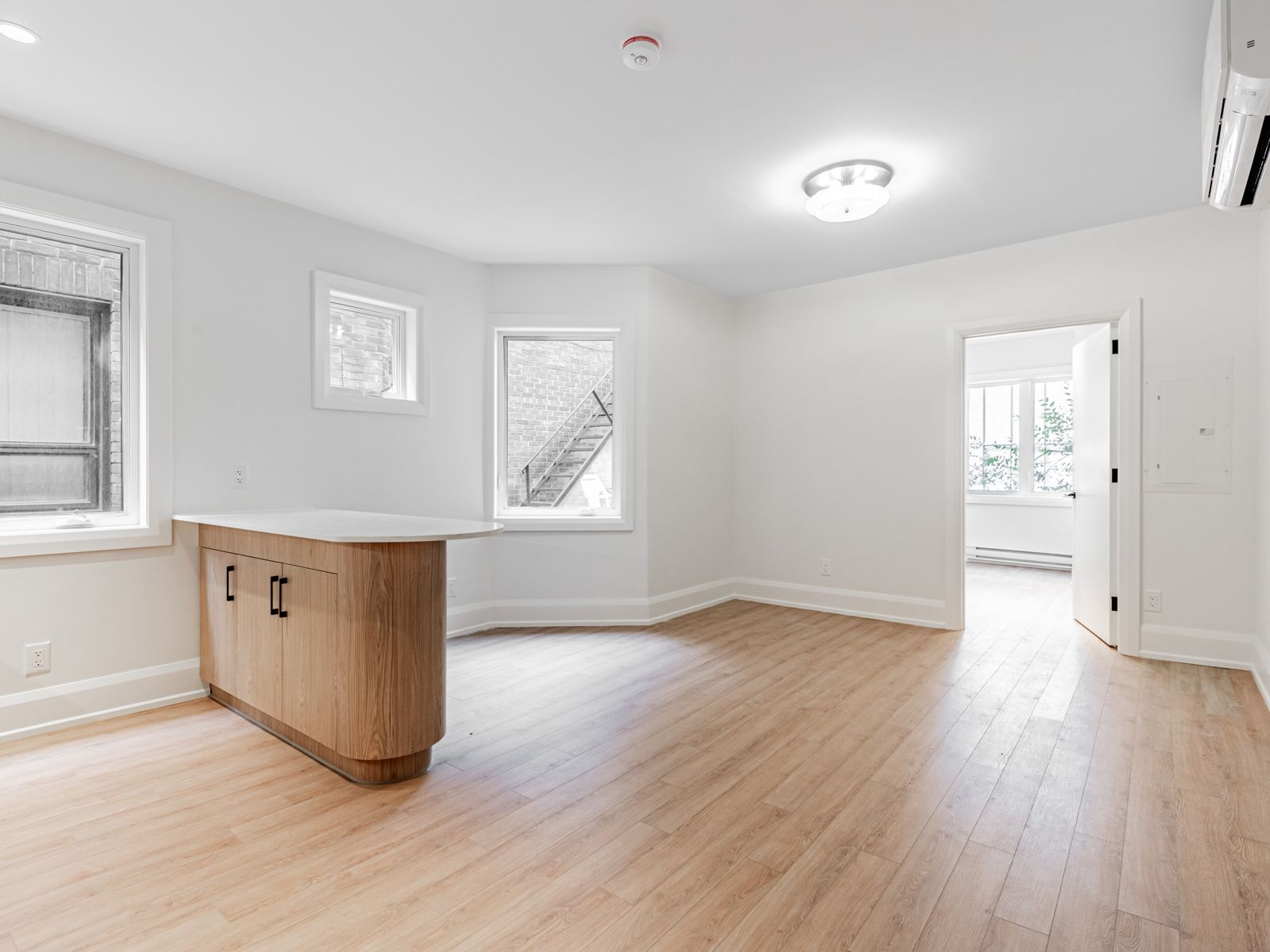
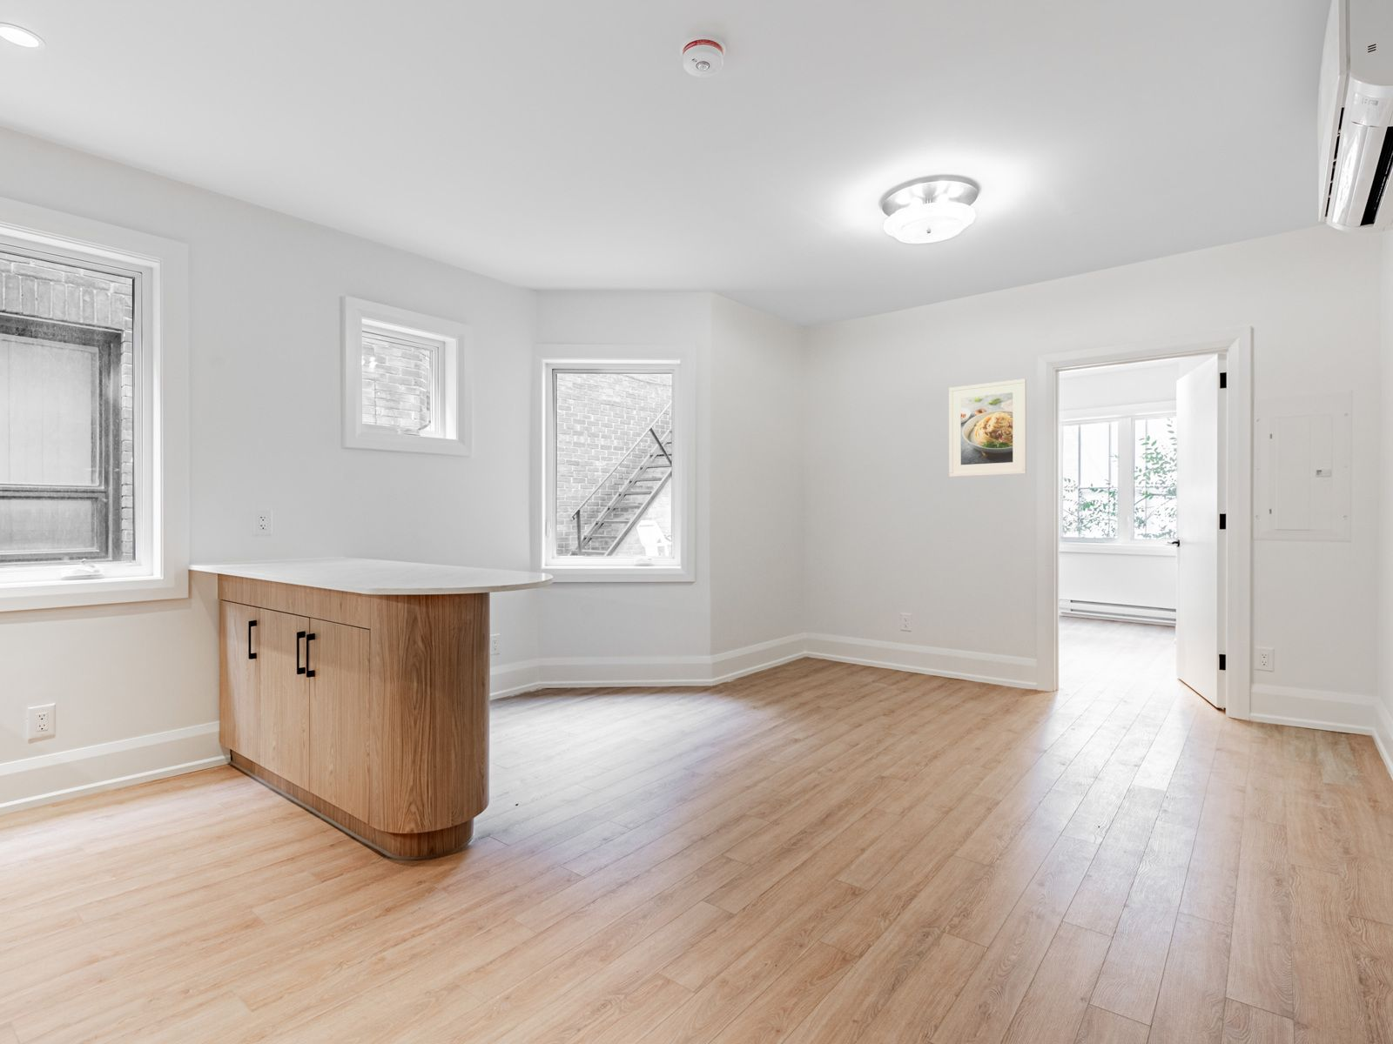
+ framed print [948,377,1028,478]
